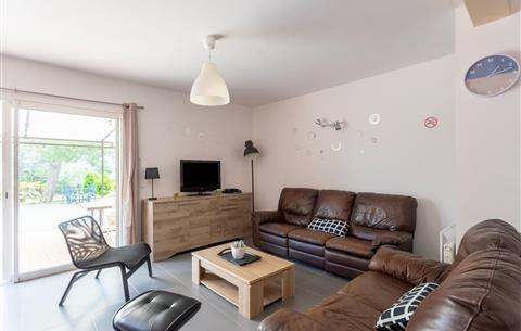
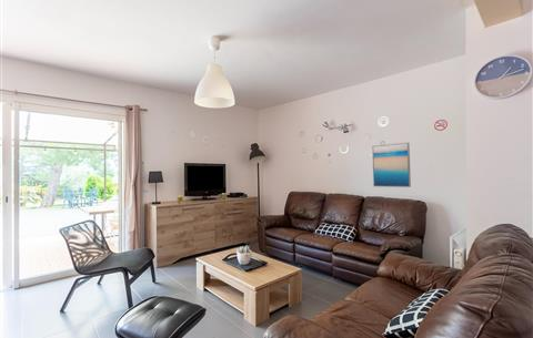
+ wall art [371,142,412,188]
